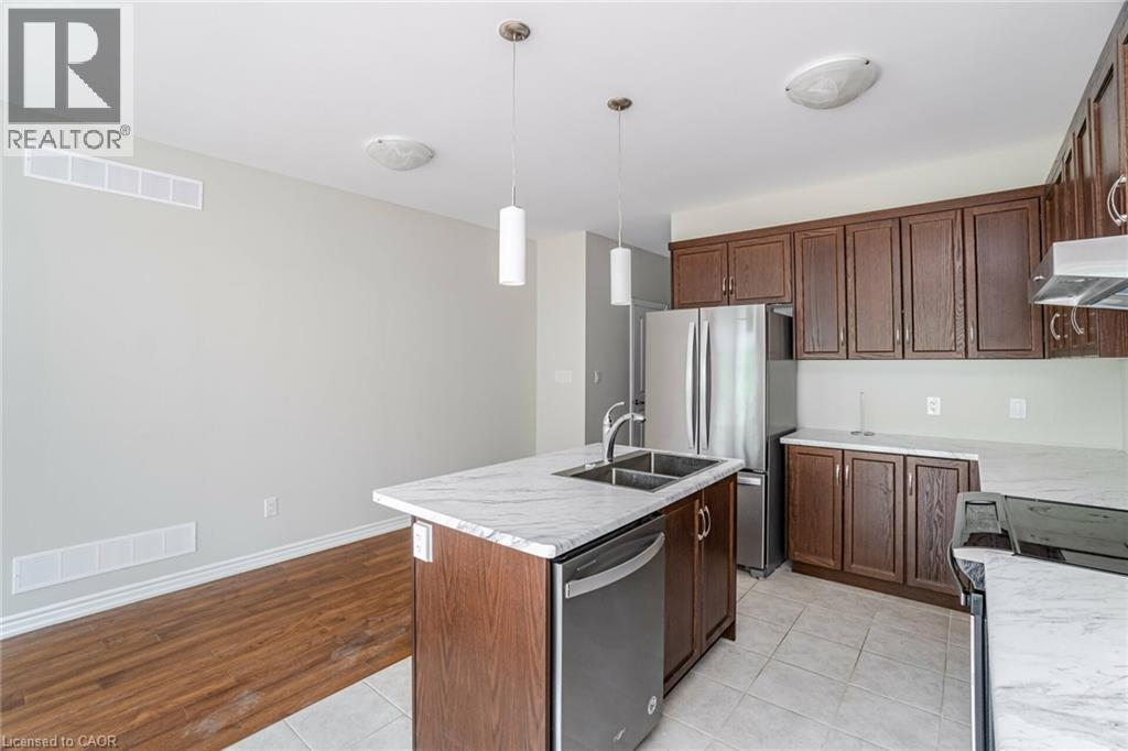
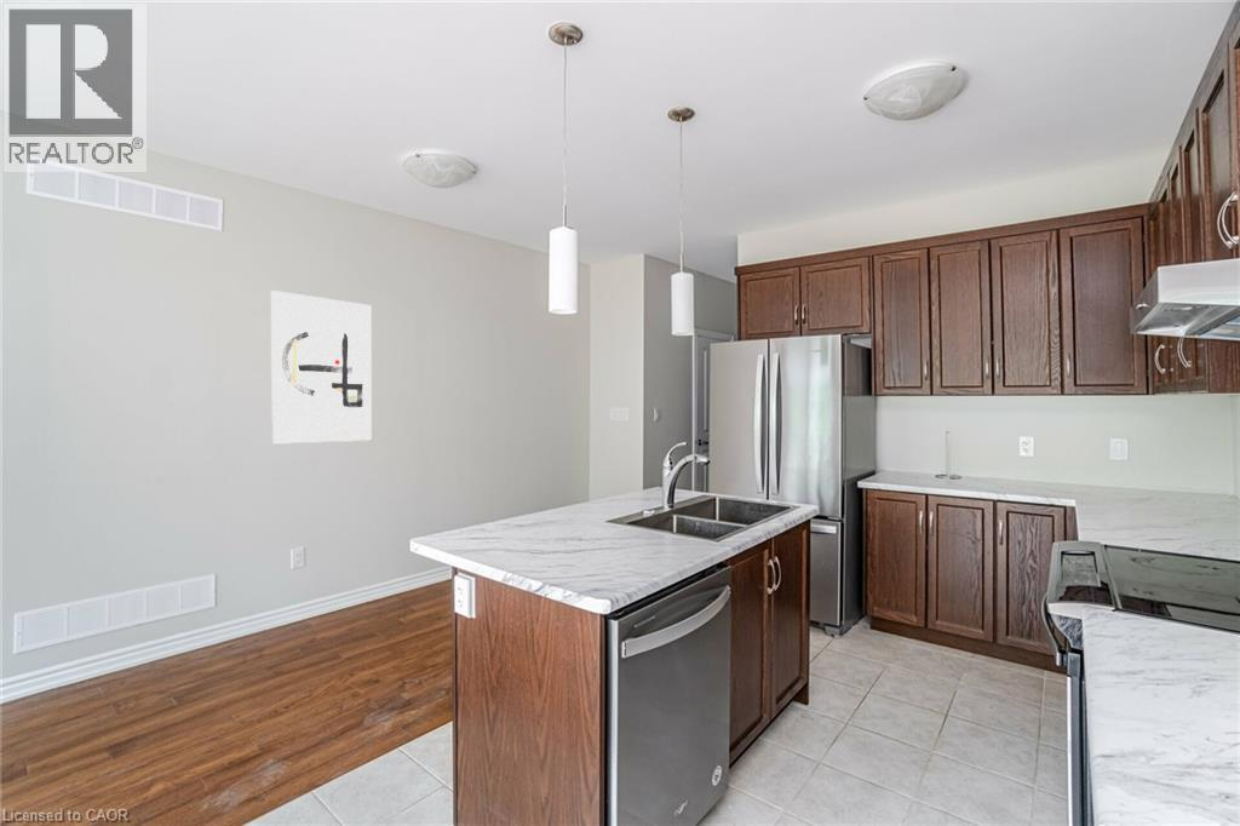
+ wall art [270,289,373,446]
